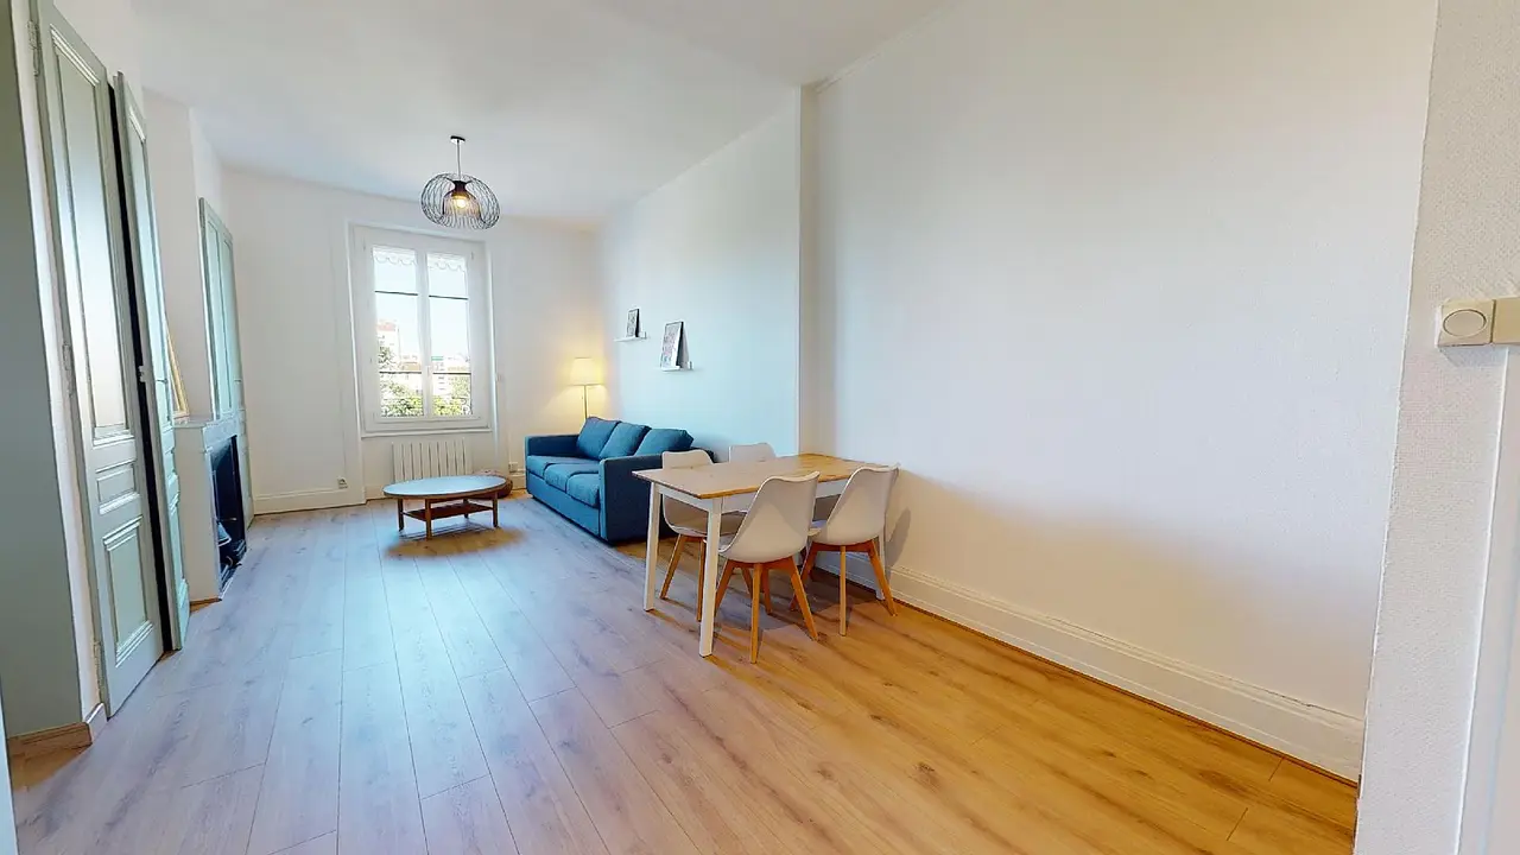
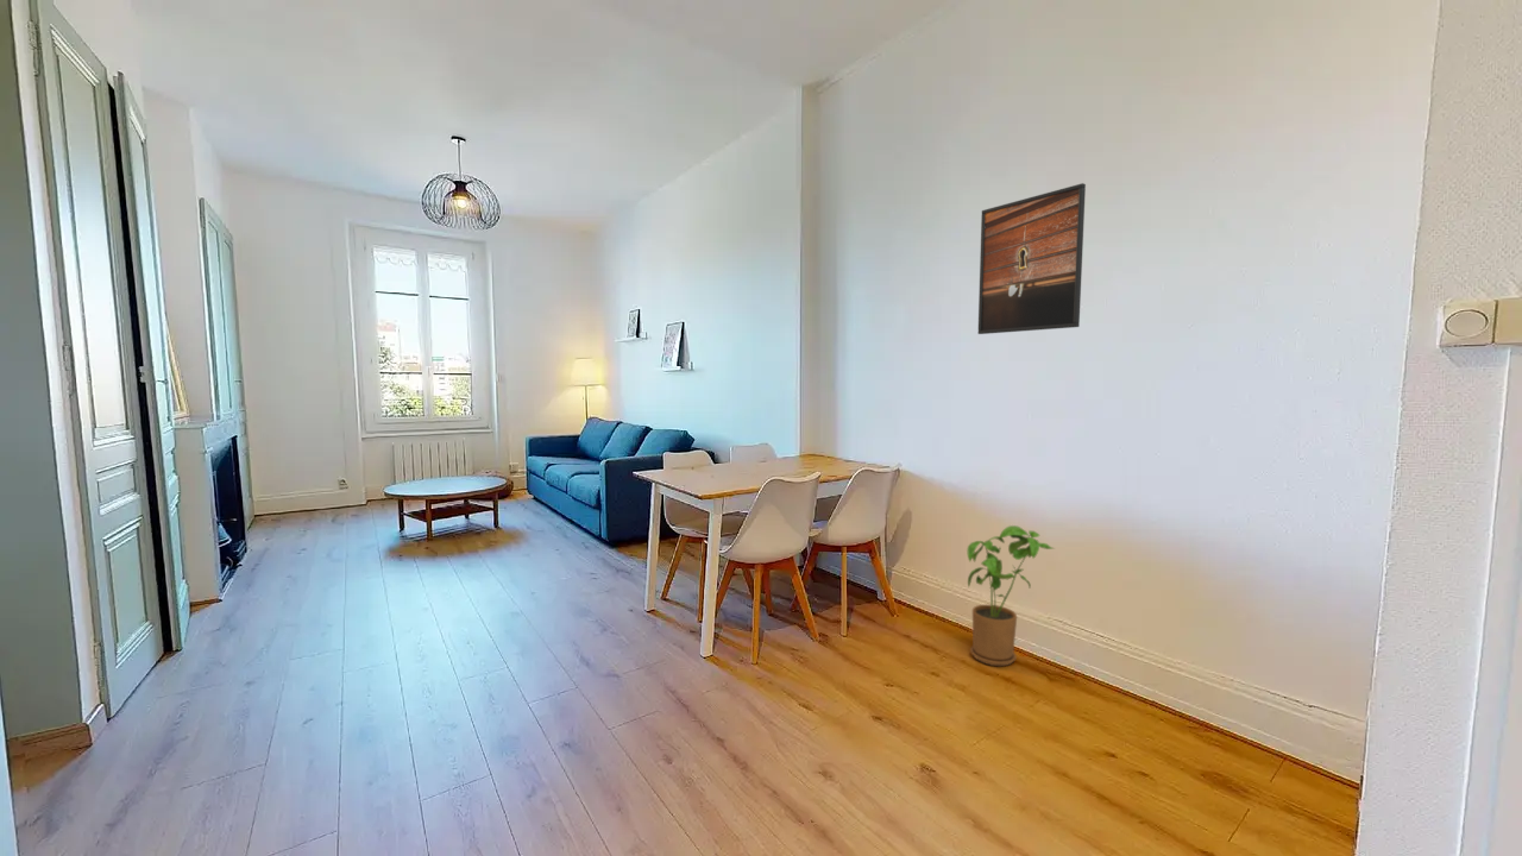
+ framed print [977,182,1087,335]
+ house plant [966,524,1056,667]
